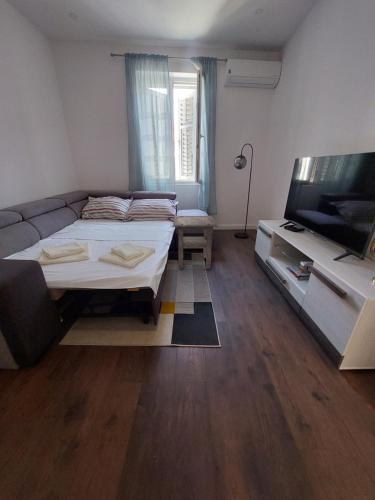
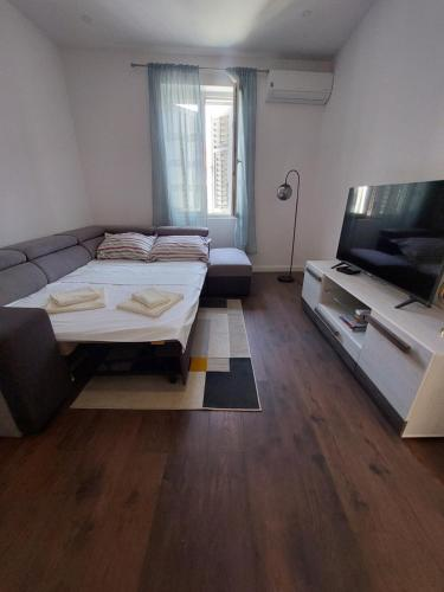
- side table [172,215,219,270]
